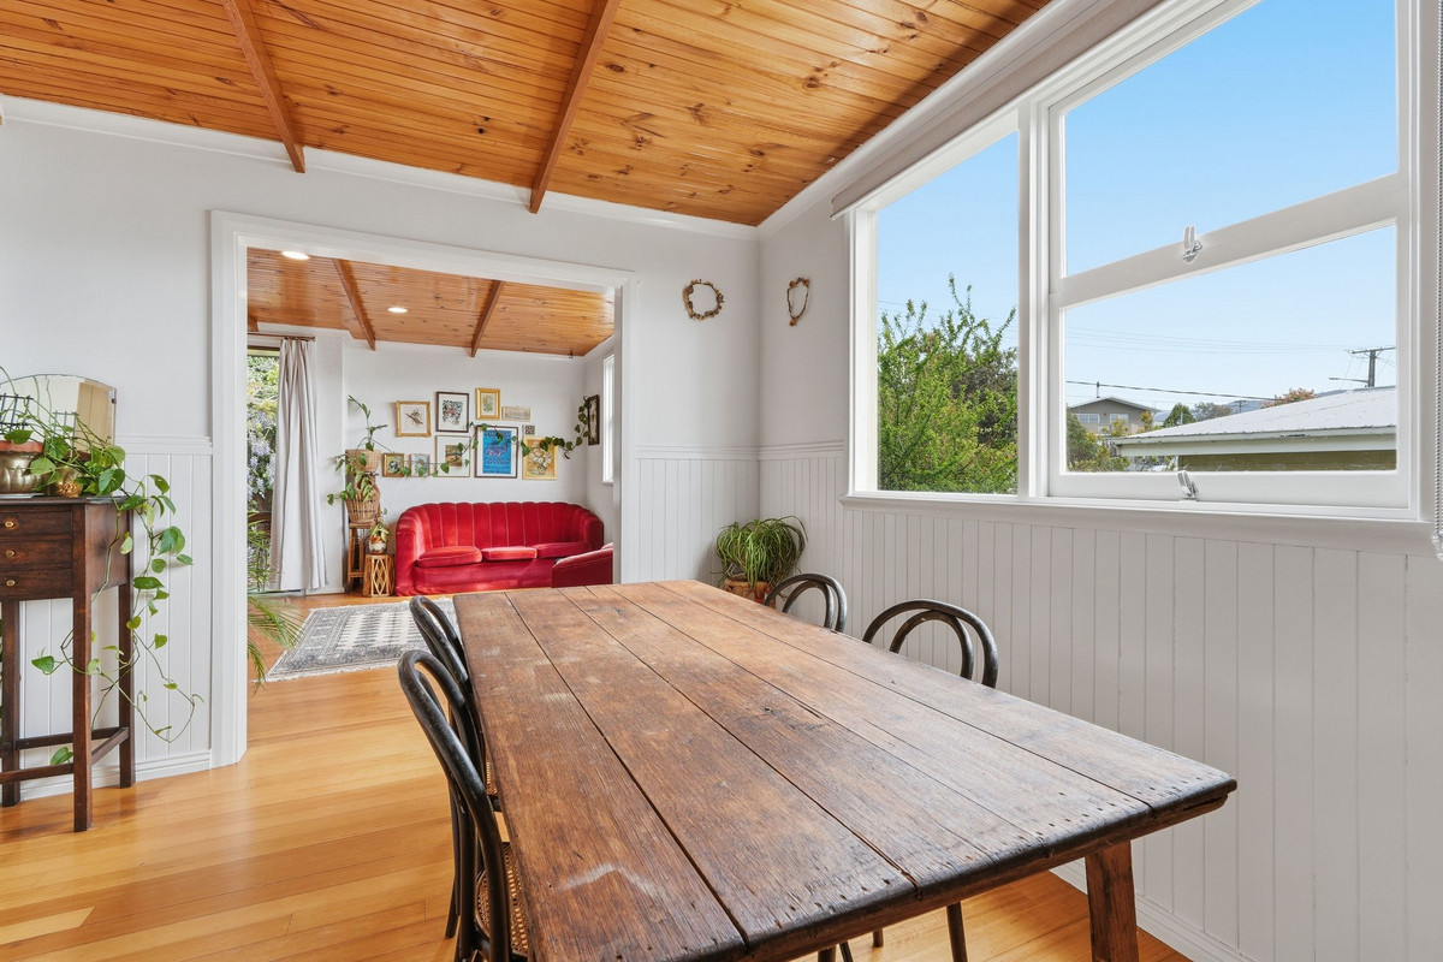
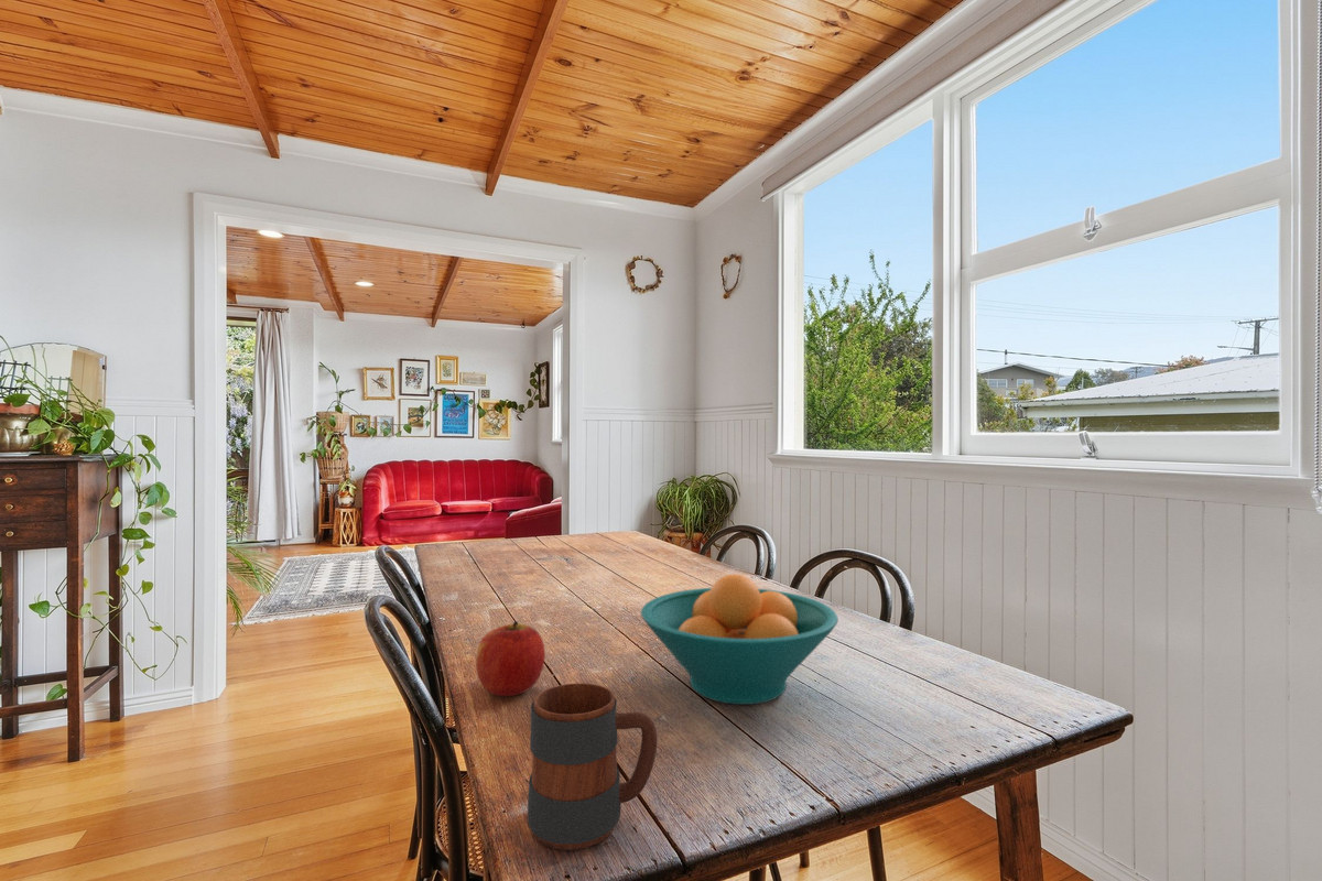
+ apple [475,620,546,697]
+ fruit bowl [640,574,839,706]
+ mug [527,682,659,851]
